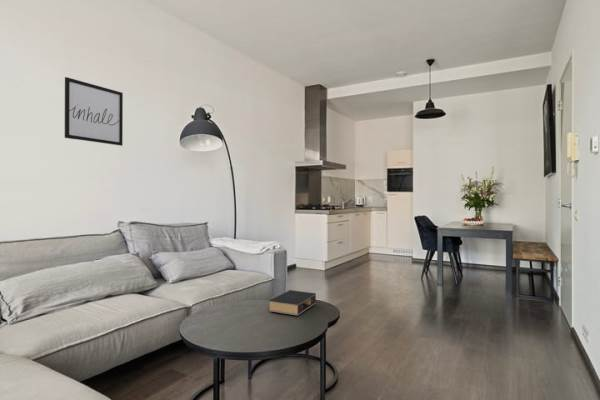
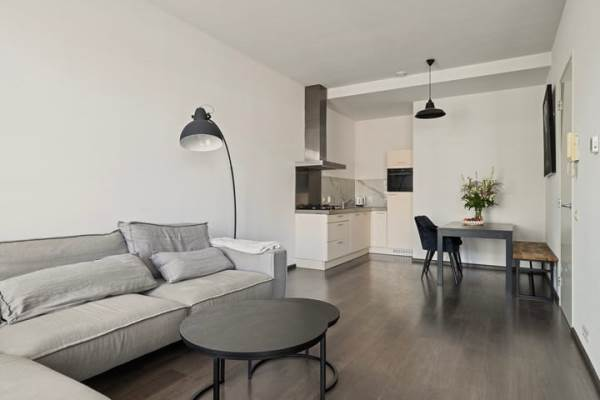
- wall art [64,76,124,147]
- book [268,289,317,317]
